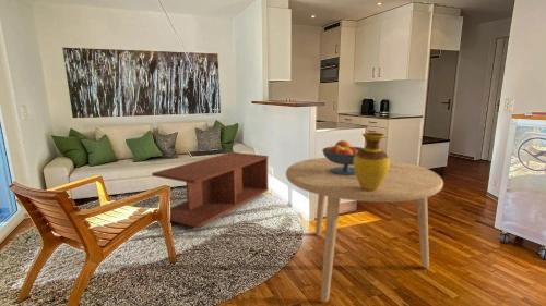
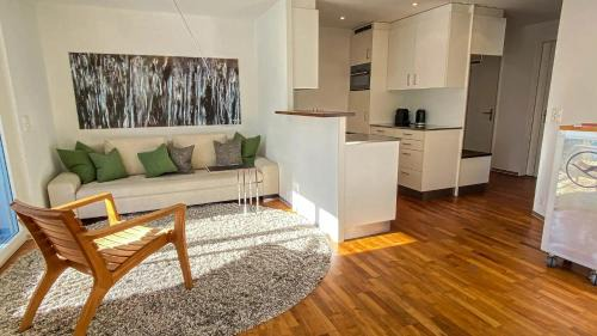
- vase [354,132,391,191]
- coffee table [151,151,270,229]
- dining table [285,157,444,303]
- fruit bowl [321,139,365,175]
